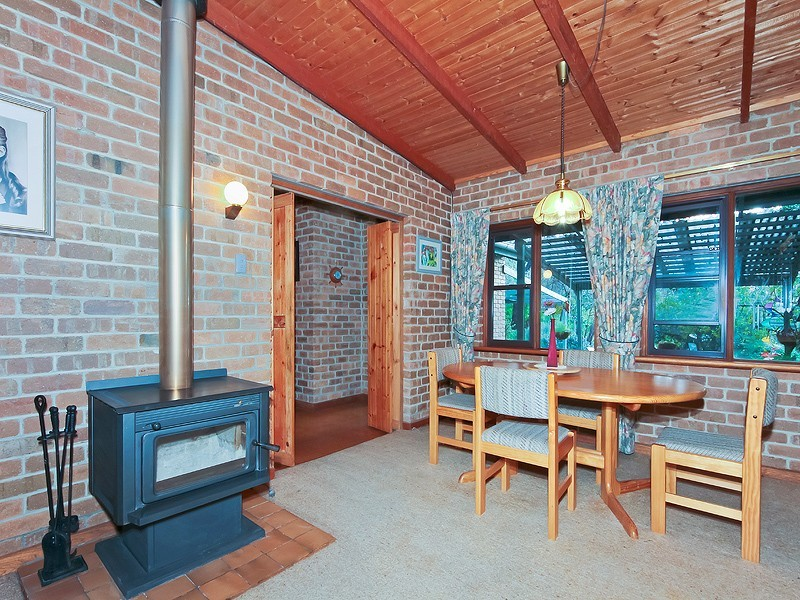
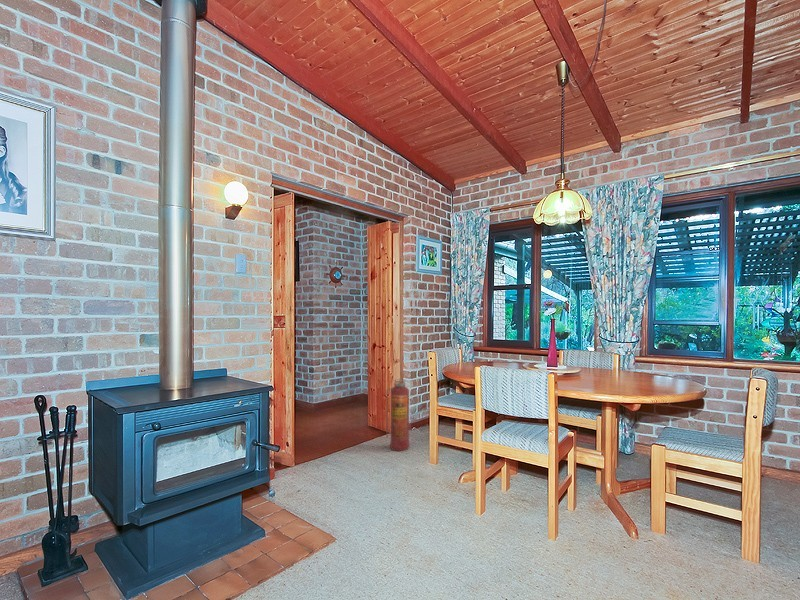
+ fire extinguisher [385,378,411,452]
